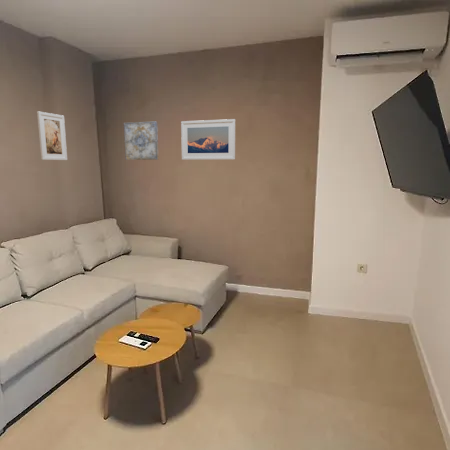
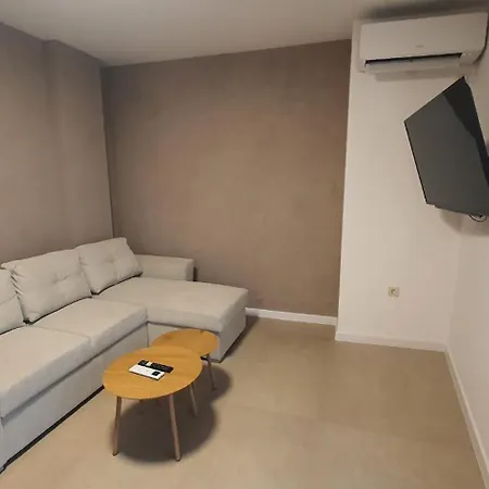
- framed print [180,118,236,161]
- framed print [36,111,68,161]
- wall art [123,121,159,161]
